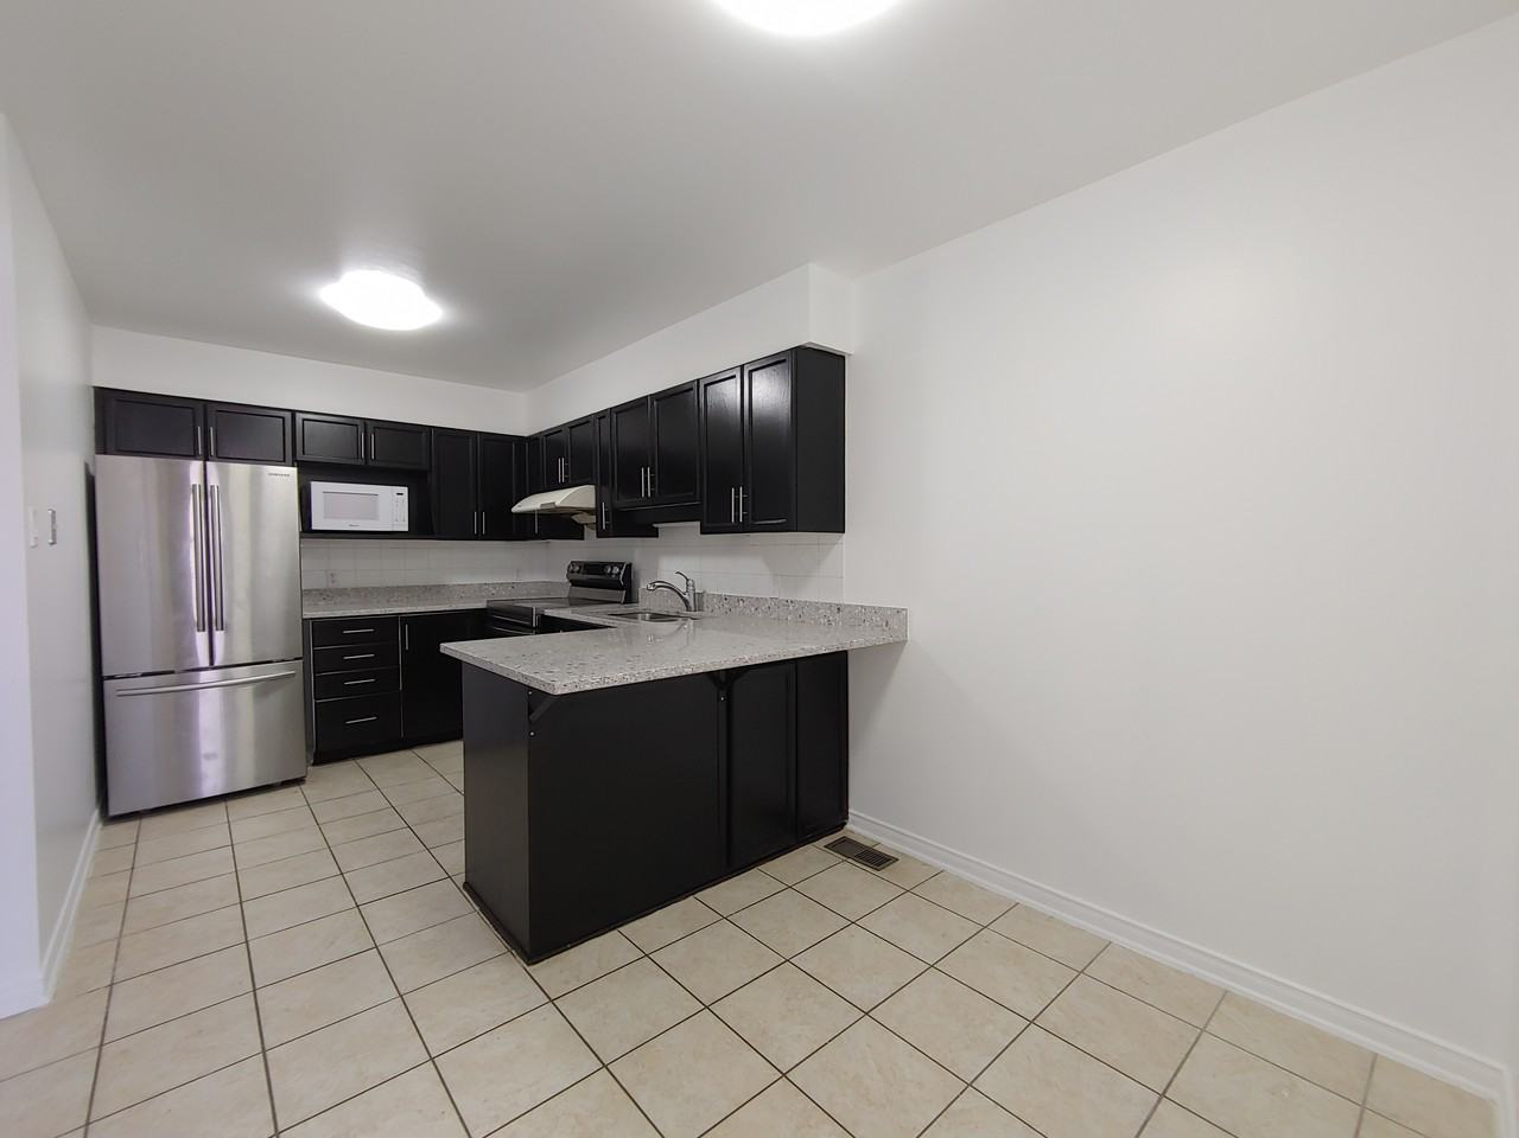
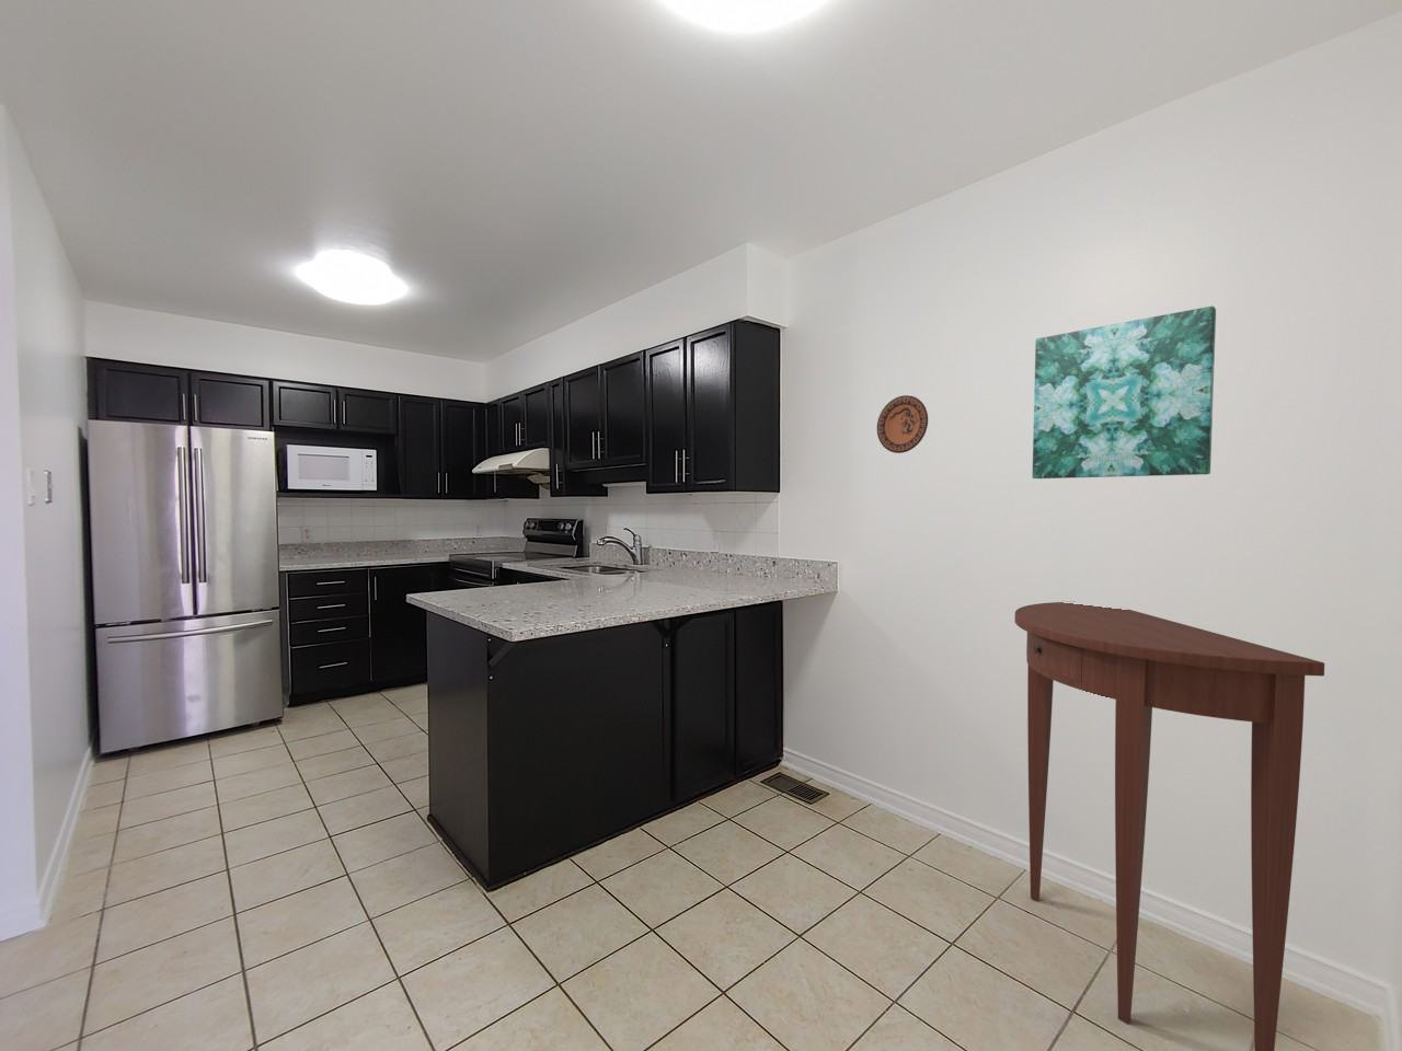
+ wall art [1032,306,1217,479]
+ decorative plate [877,394,928,455]
+ console table [1015,601,1326,1051]
